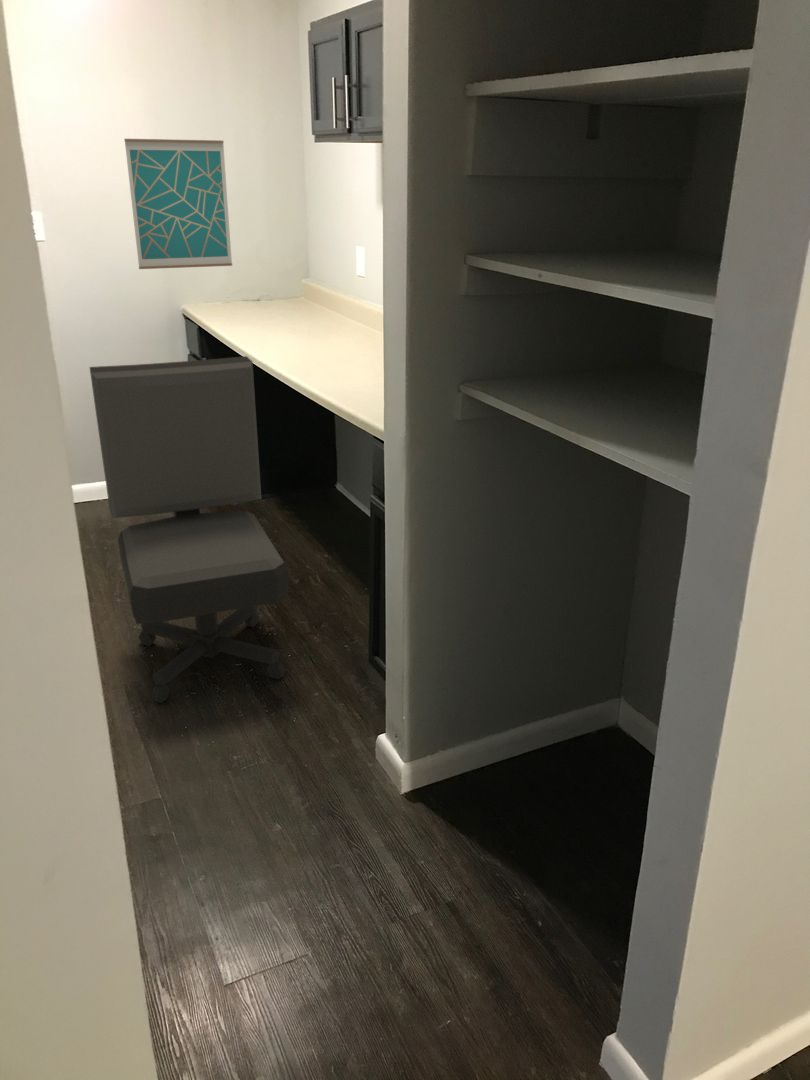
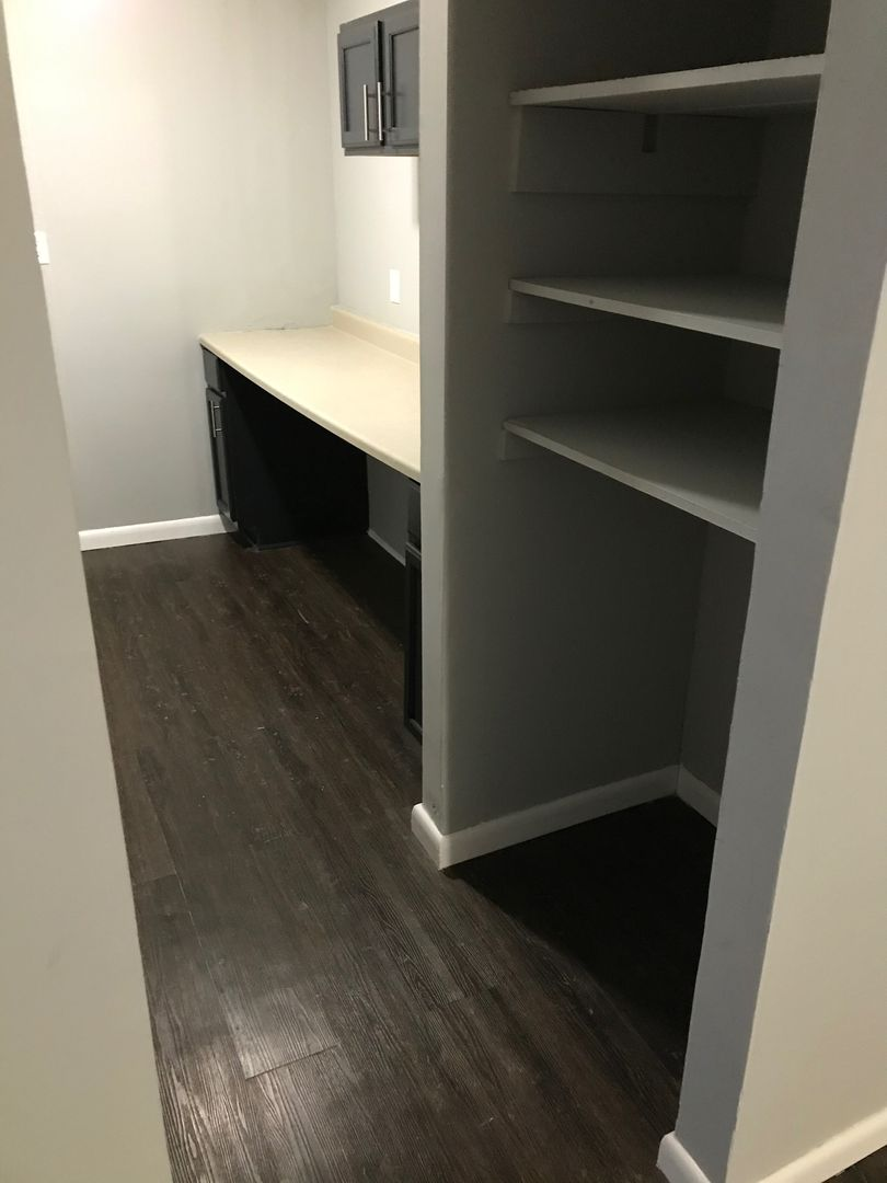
- wall art [123,138,233,270]
- office chair [89,355,290,704]
